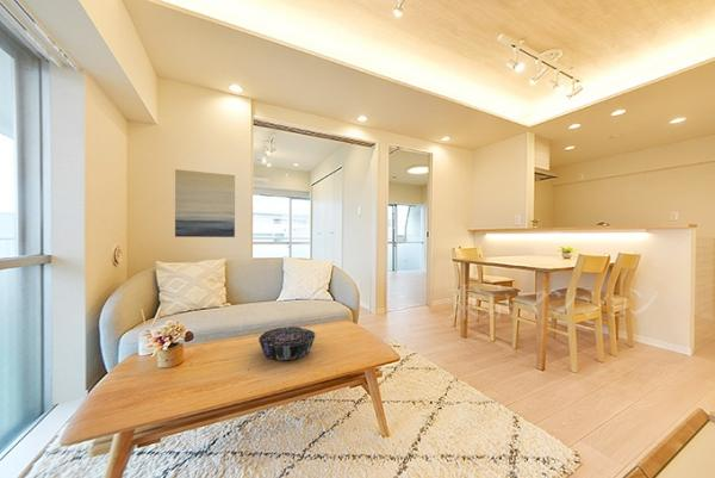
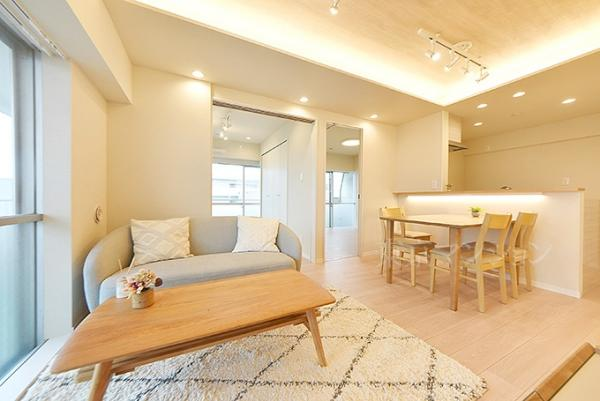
- decorative bowl [257,325,317,361]
- wall art [174,168,236,238]
